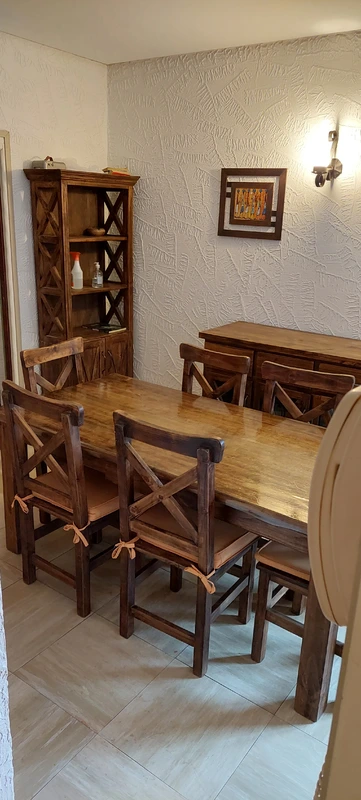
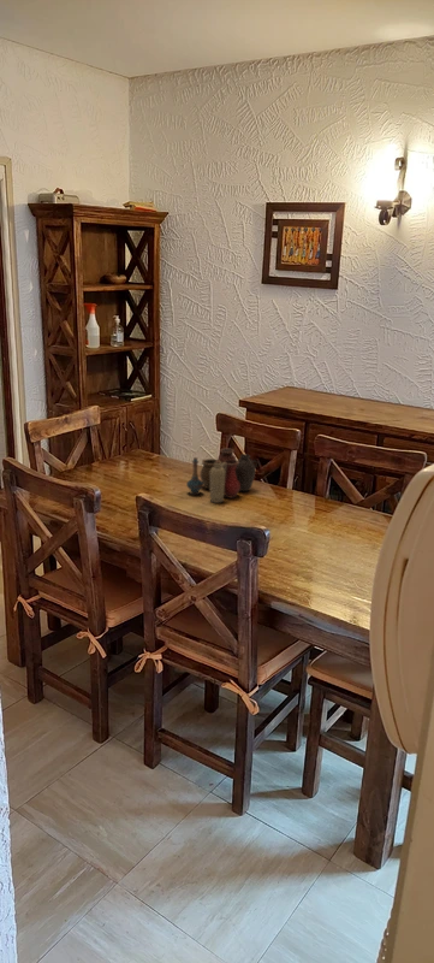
+ vase [185,447,258,504]
